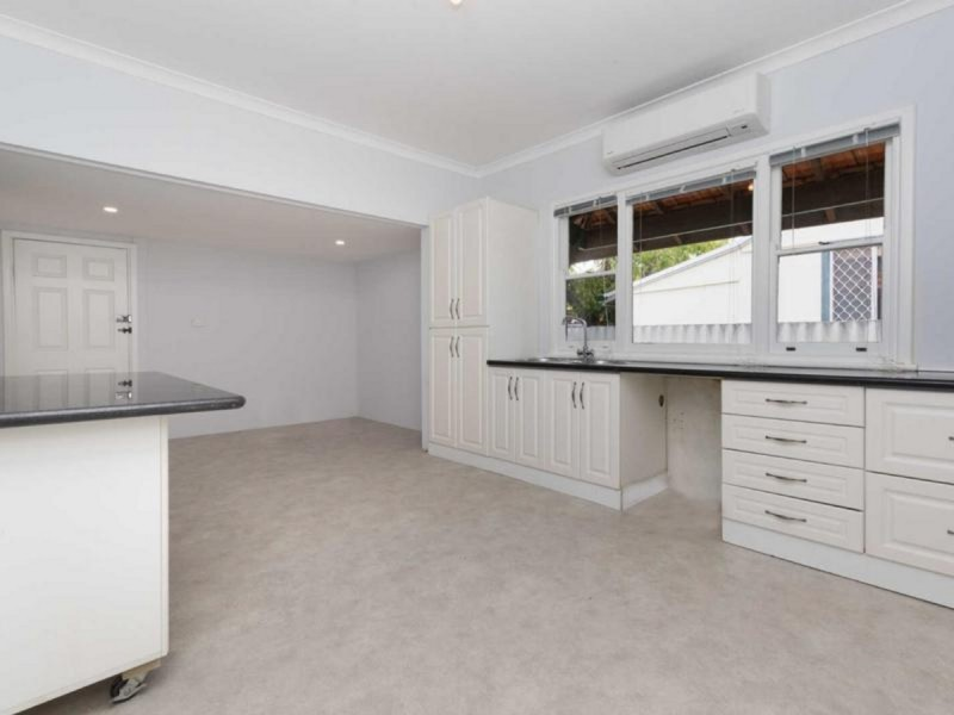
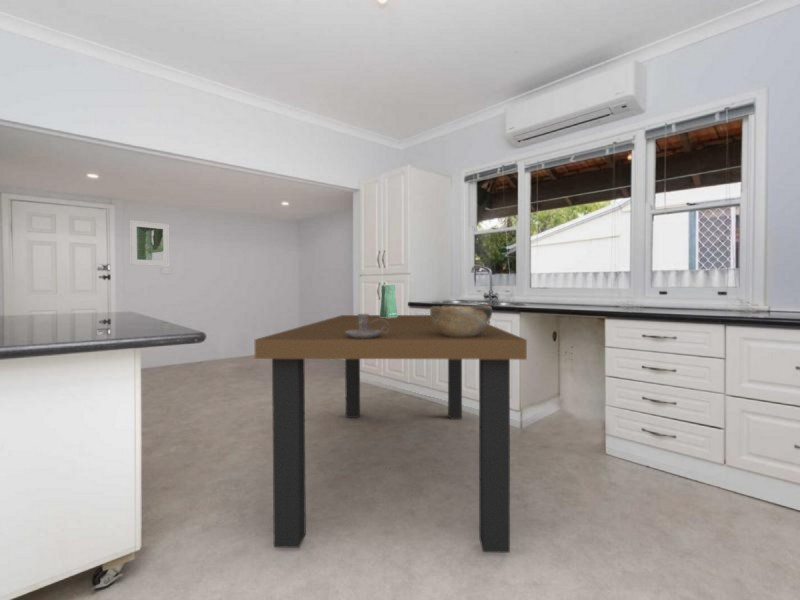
+ candle holder [345,313,390,339]
+ decorative bowl [429,305,493,337]
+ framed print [129,219,171,267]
+ vase [379,284,398,318]
+ dining table [254,314,528,554]
